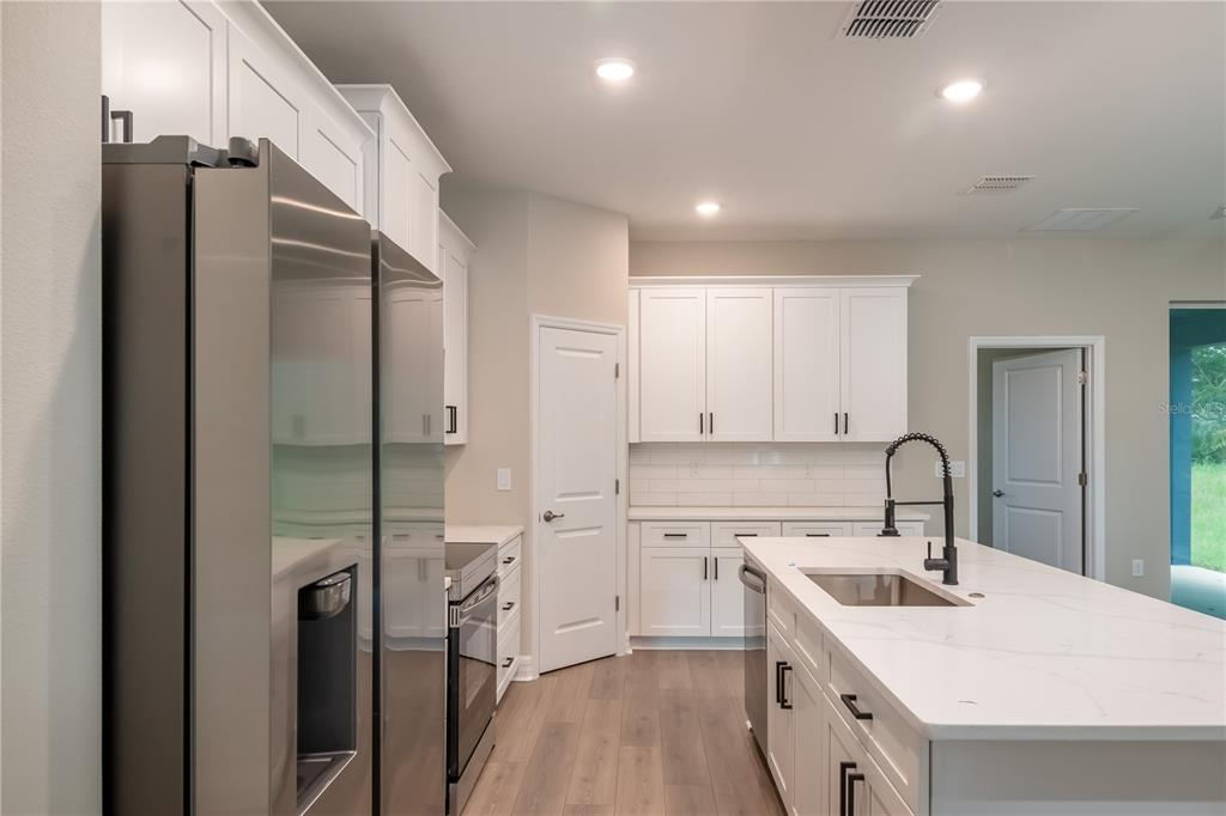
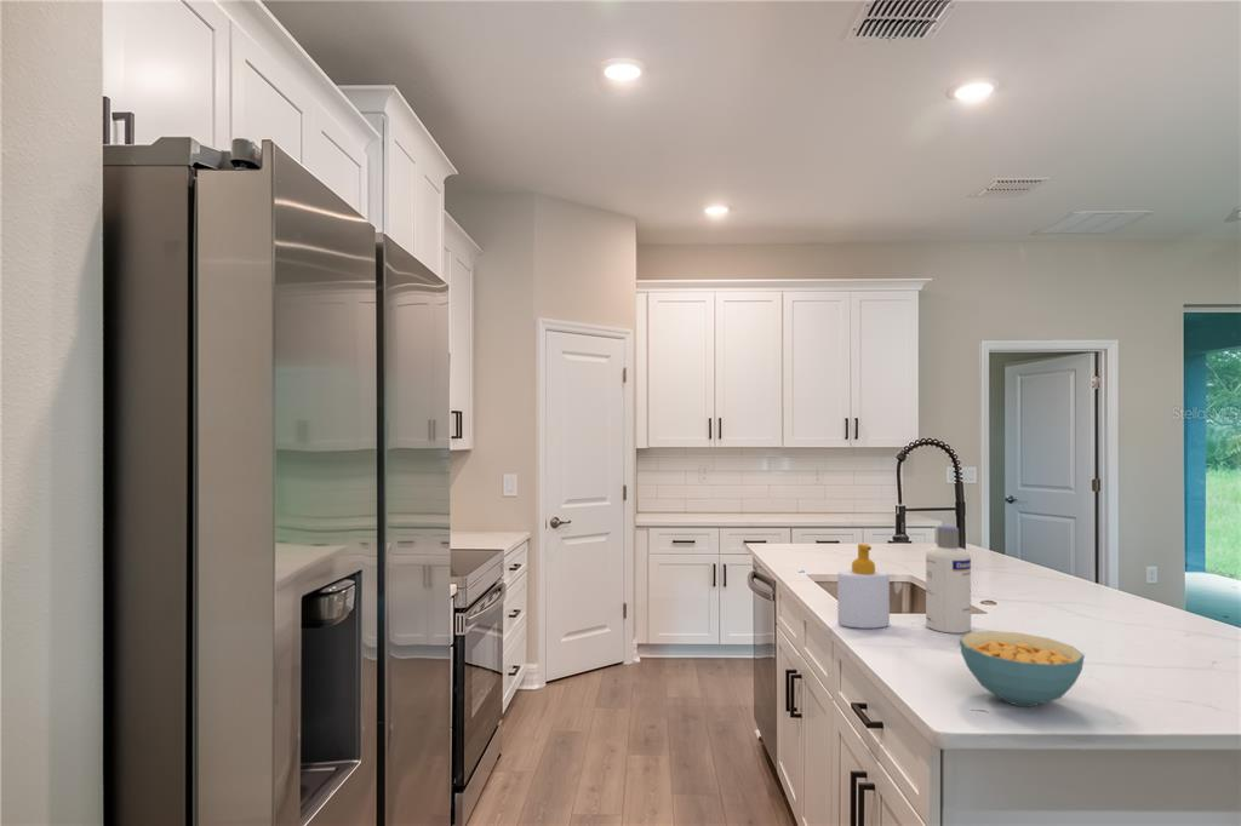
+ screw cap bottle [925,526,972,635]
+ soap bottle [836,543,891,630]
+ cereal bowl [959,630,1086,707]
